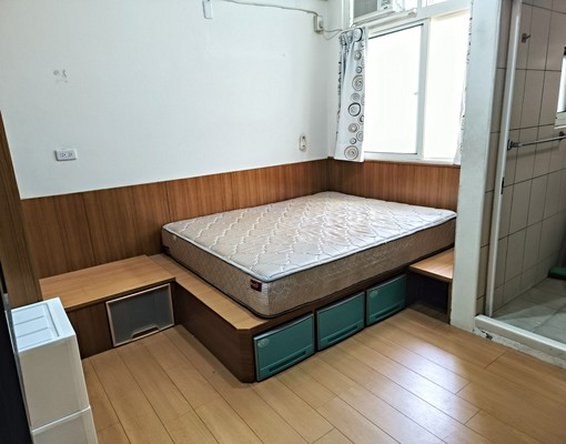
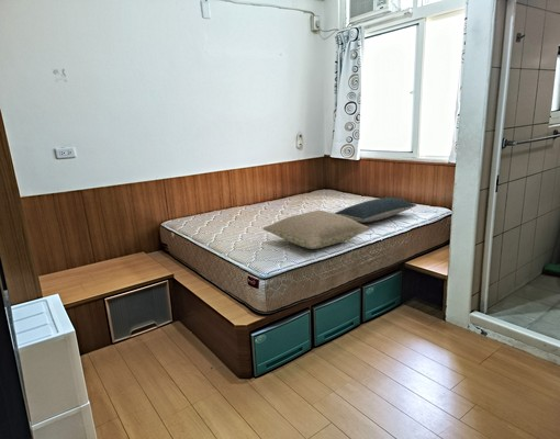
+ pillow [261,210,371,250]
+ pillow [334,196,417,224]
